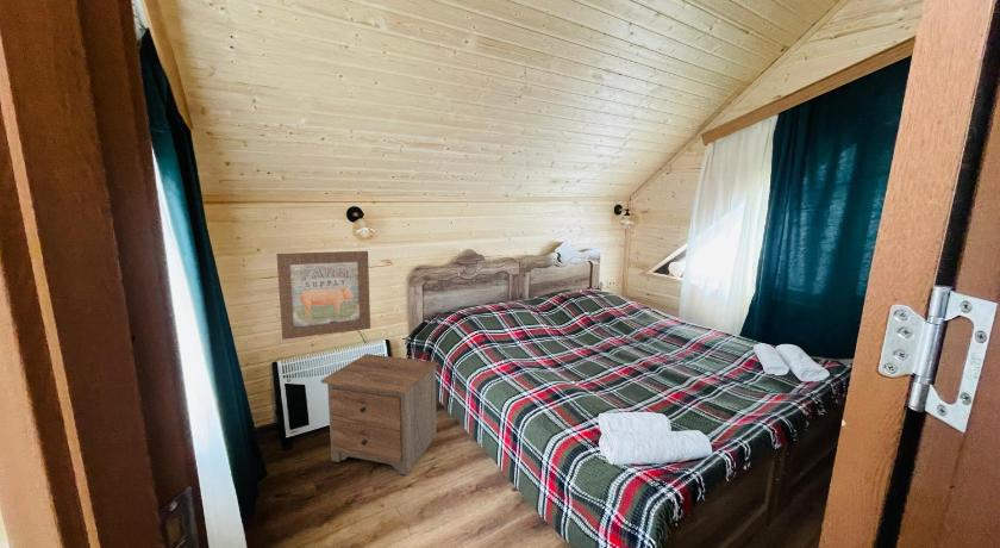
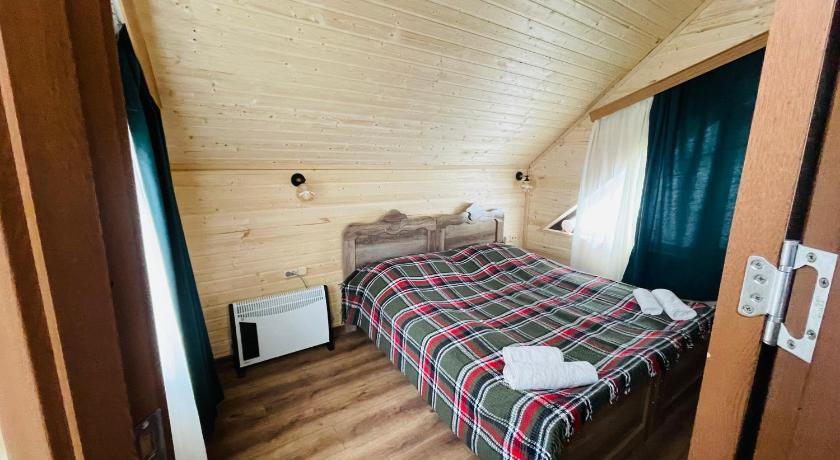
- nightstand [320,353,439,477]
- wall art [275,250,371,341]
